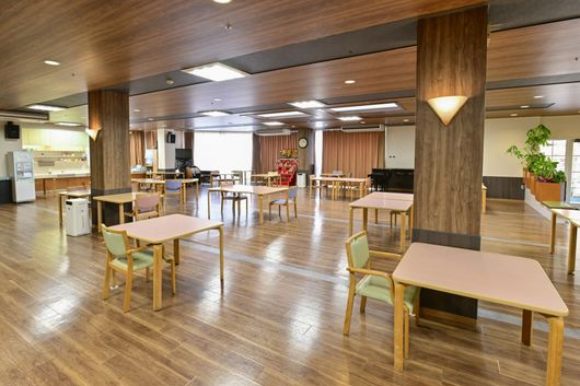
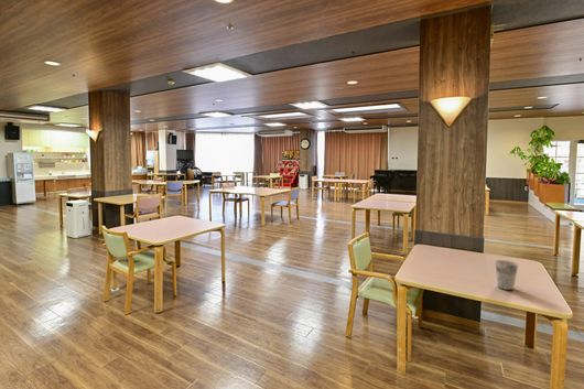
+ cup [495,259,519,291]
